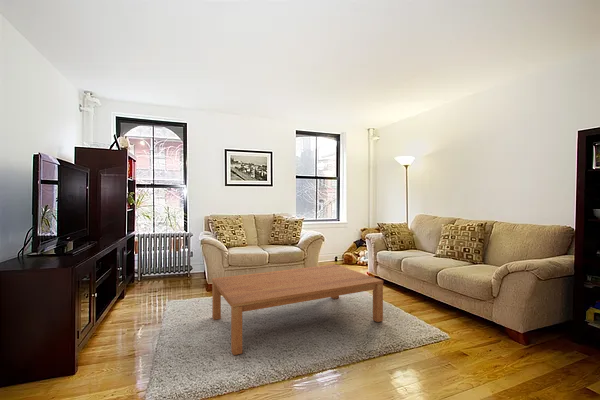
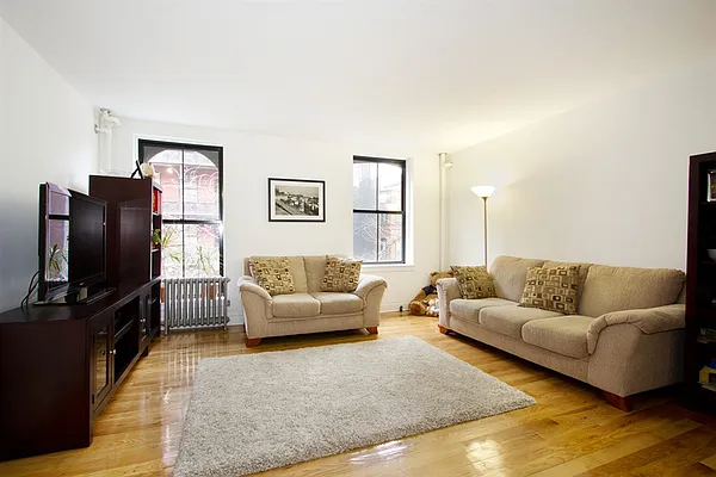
- coffee table [211,263,384,356]
